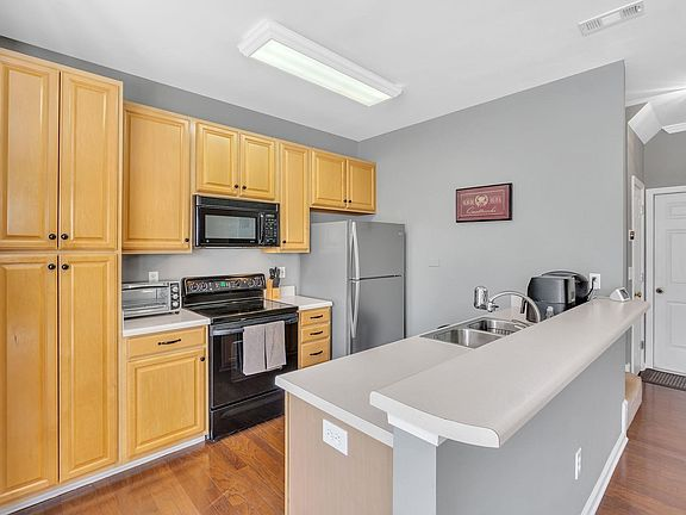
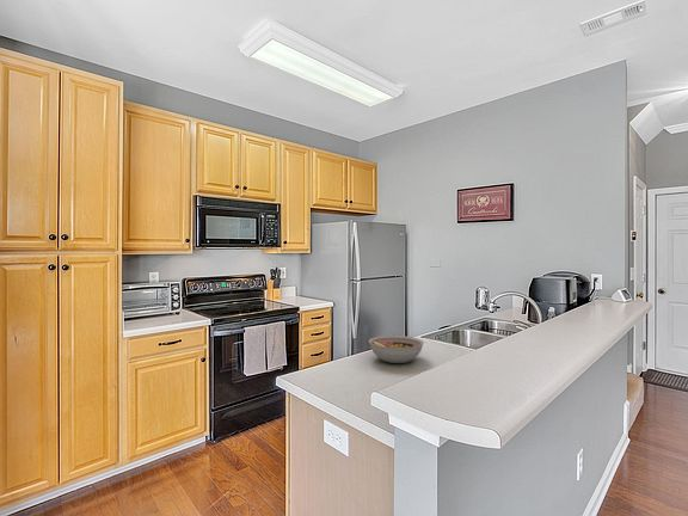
+ bowl [368,334,425,364]
